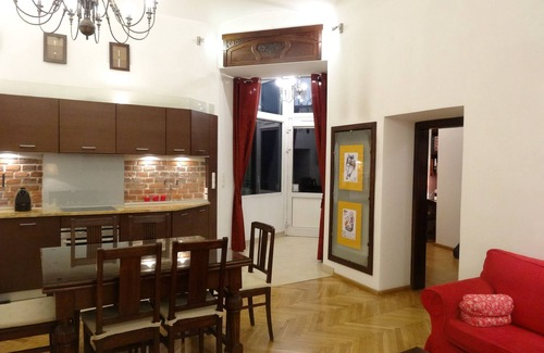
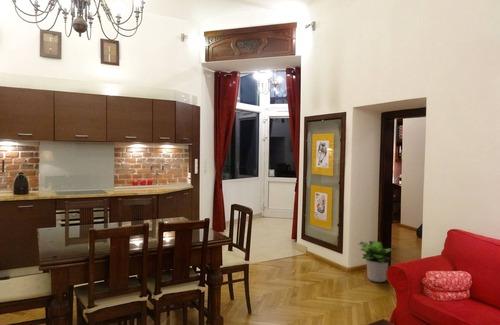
+ potted plant [357,240,396,283]
